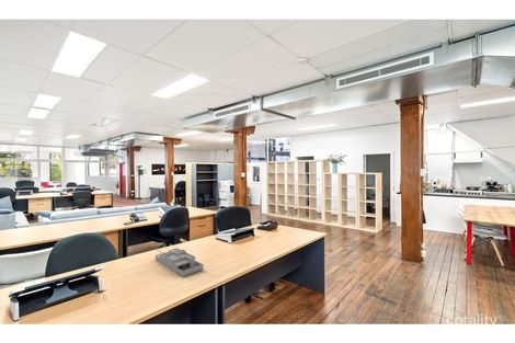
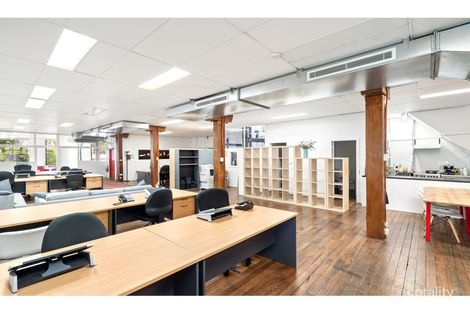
- desk organizer [154,247,205,277]
